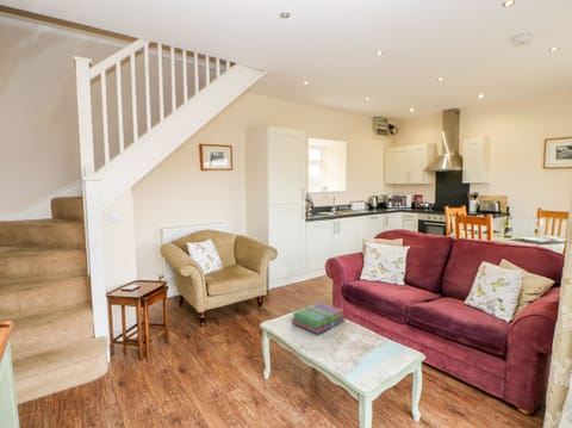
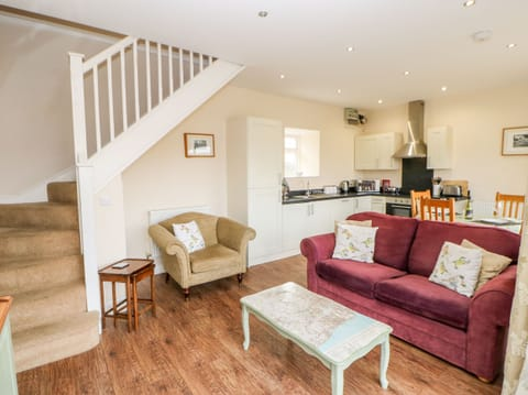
- books [291,302,346,335]
